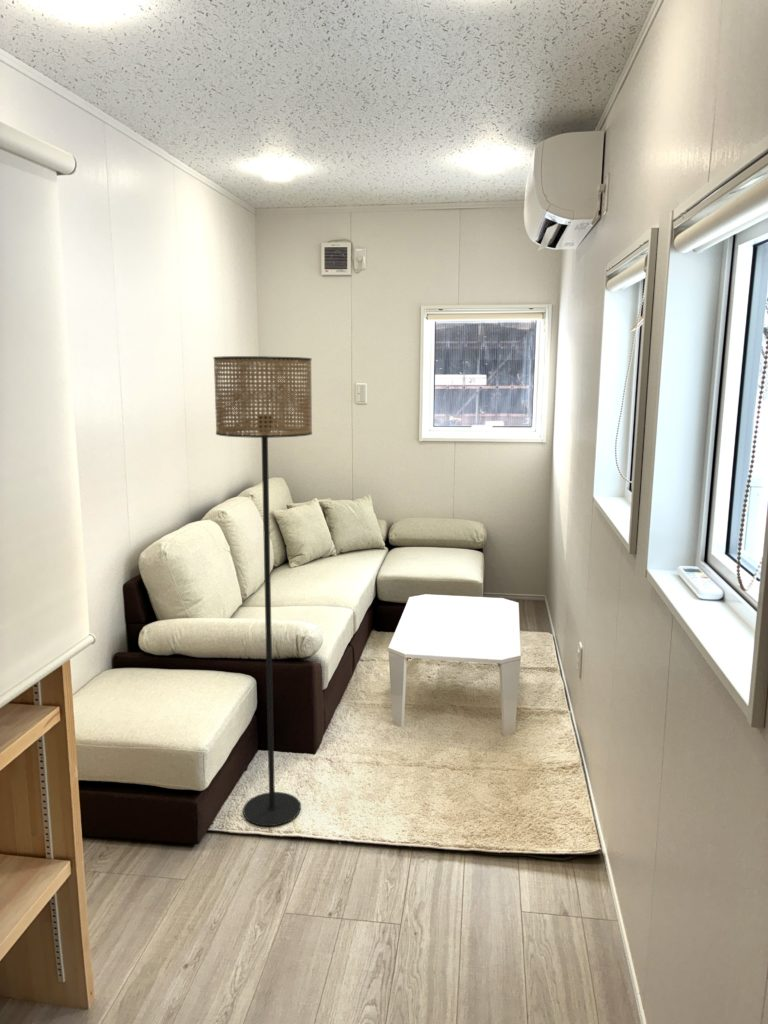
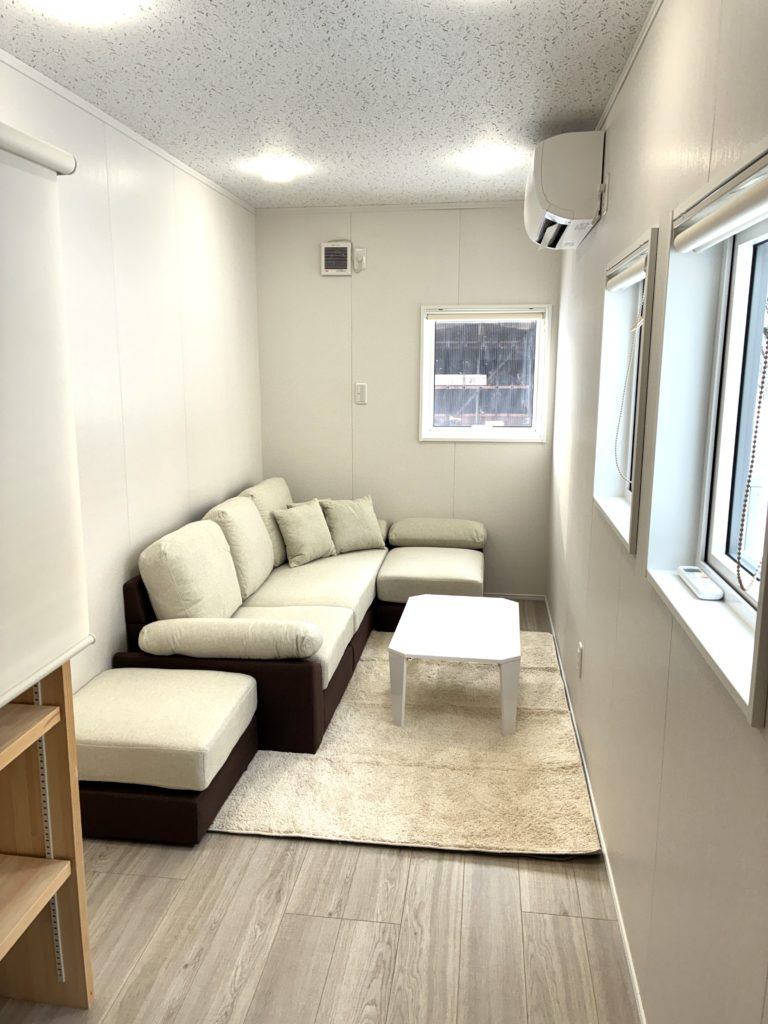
- floor lamp [213,355,313,827]
